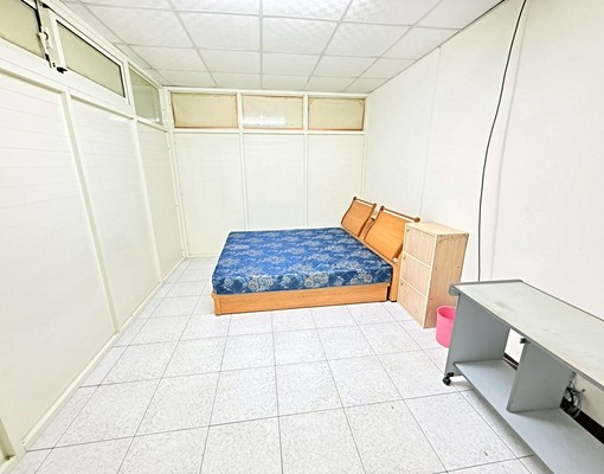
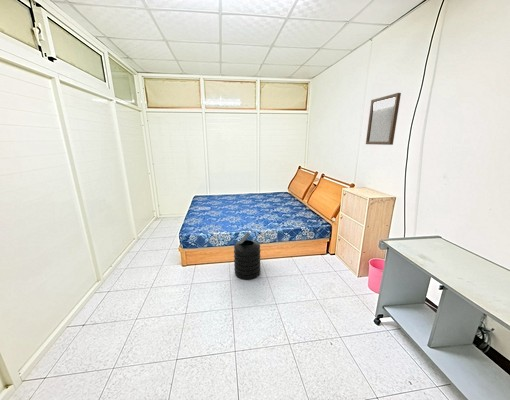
+ trash can [233,232,261,281]
+ home mirror [365,92,402,146]
